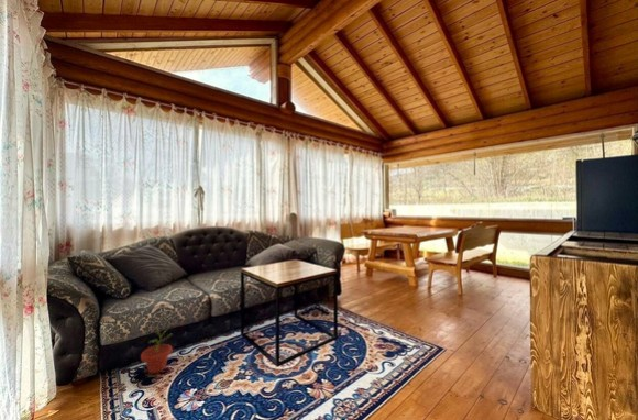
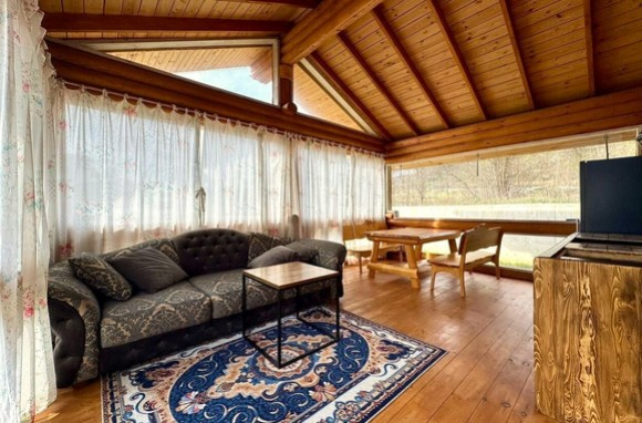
- potted plant [140,323,174,374]
